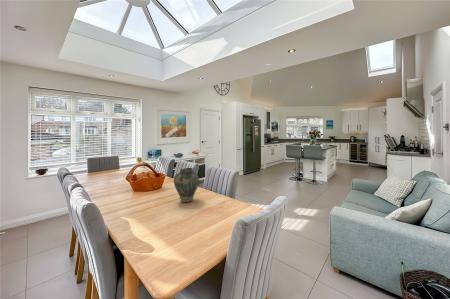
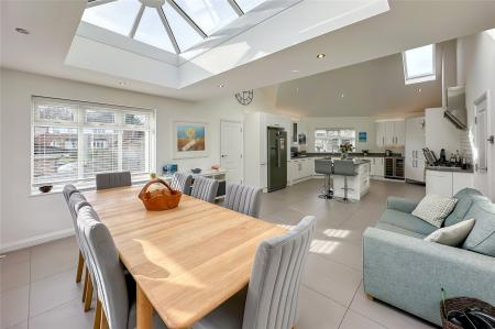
- vase [173,167,200,203]
